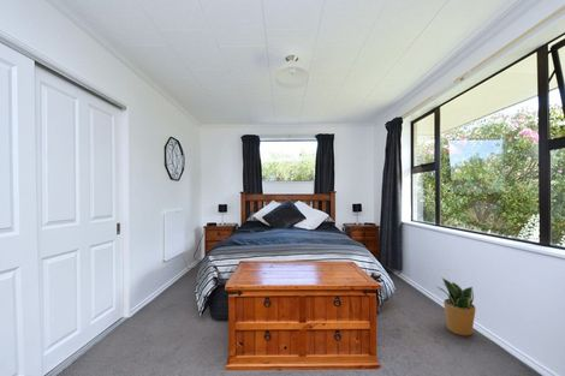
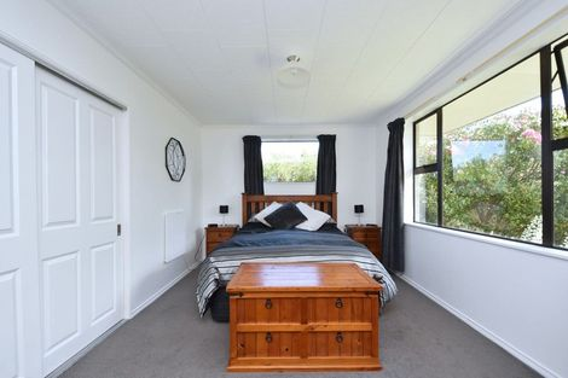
- potted plant [436,277,477,338]
